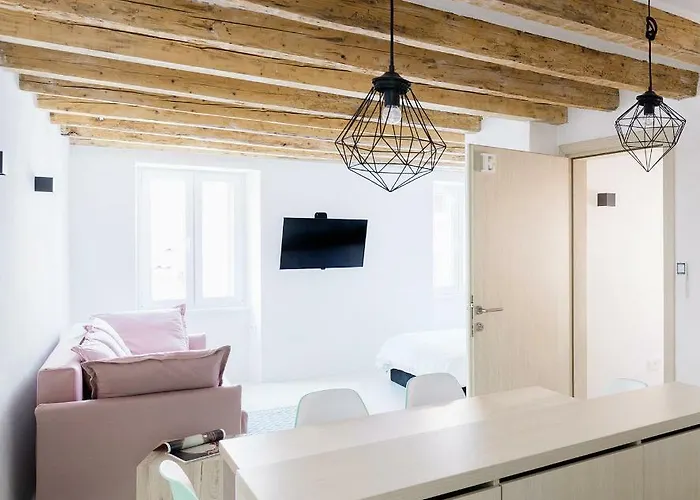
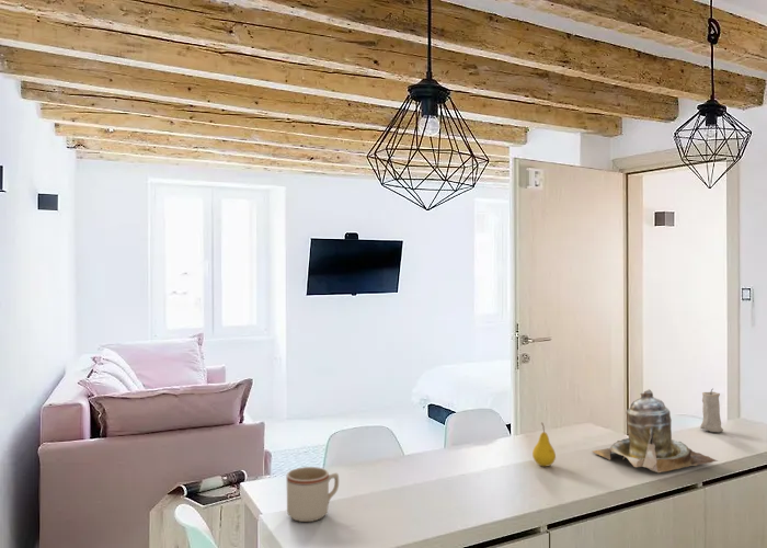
+ teapot [592,388,719,473]
+ candle [699,389,724,433]
+ mug [286,466,340,523]
+ fruit [531,422,557,467]
